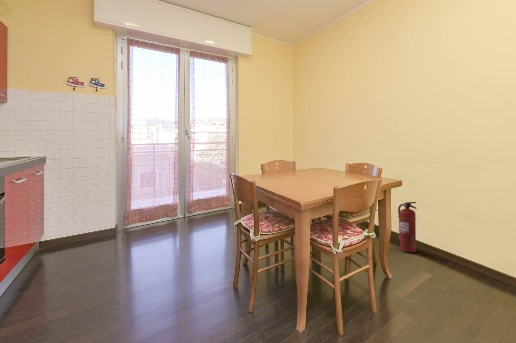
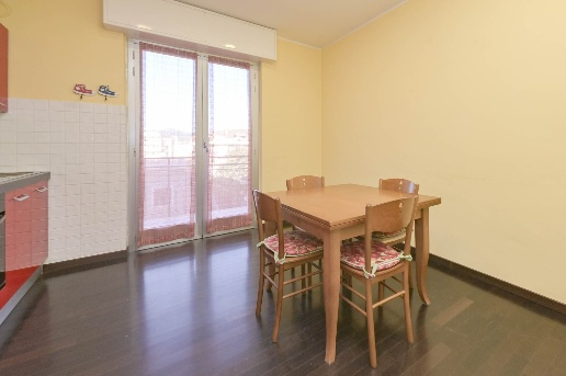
- fire extinguisher [397,201,418,253]
